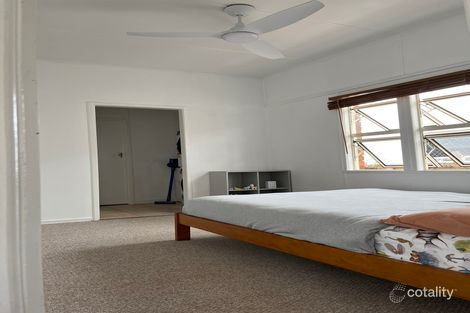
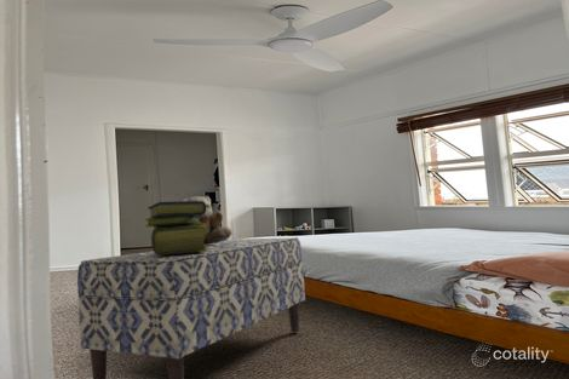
+ teddy bear [182,195,234,245]
+ stack of books [143,200,207,255]
+ bench [76,236,306,379]
